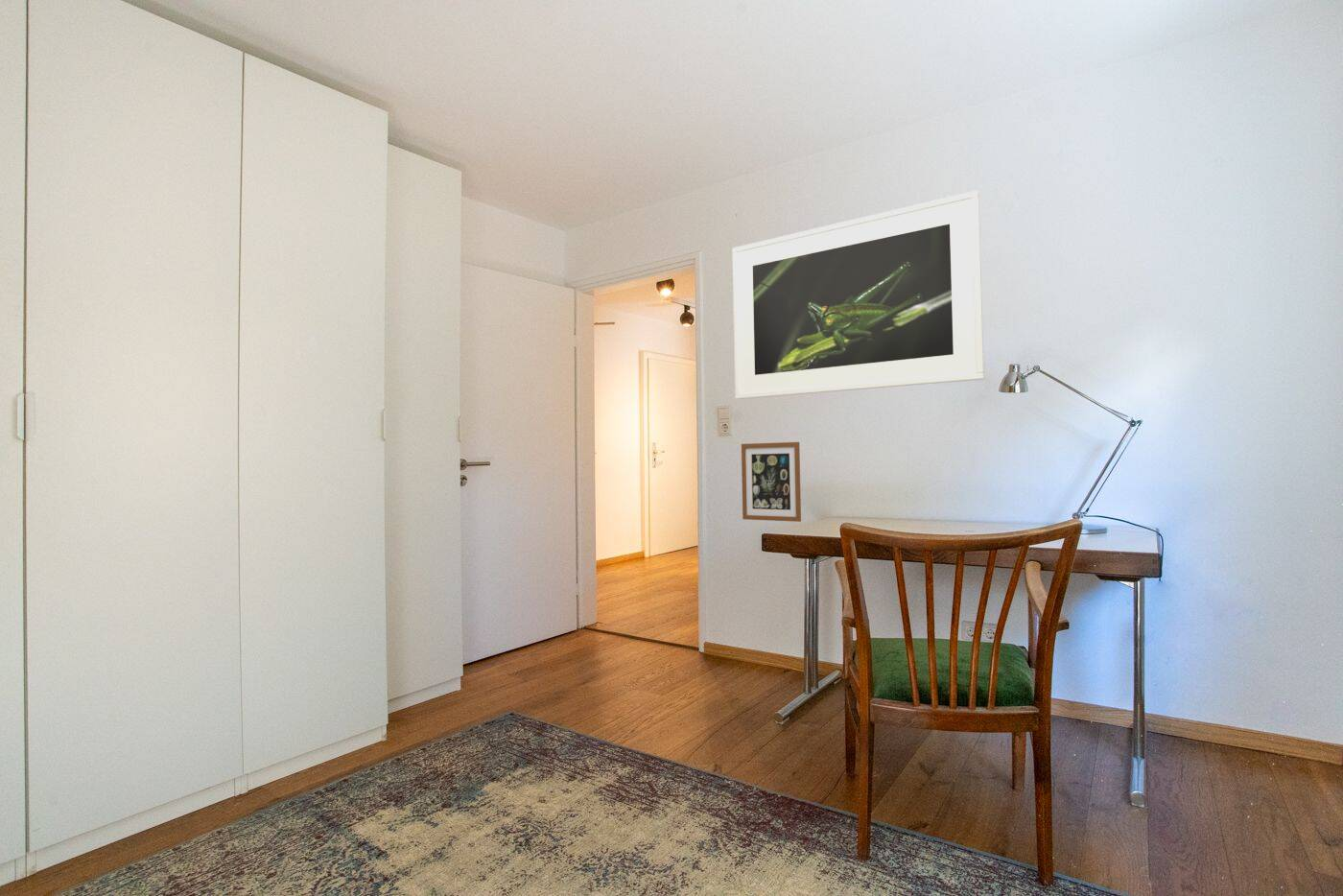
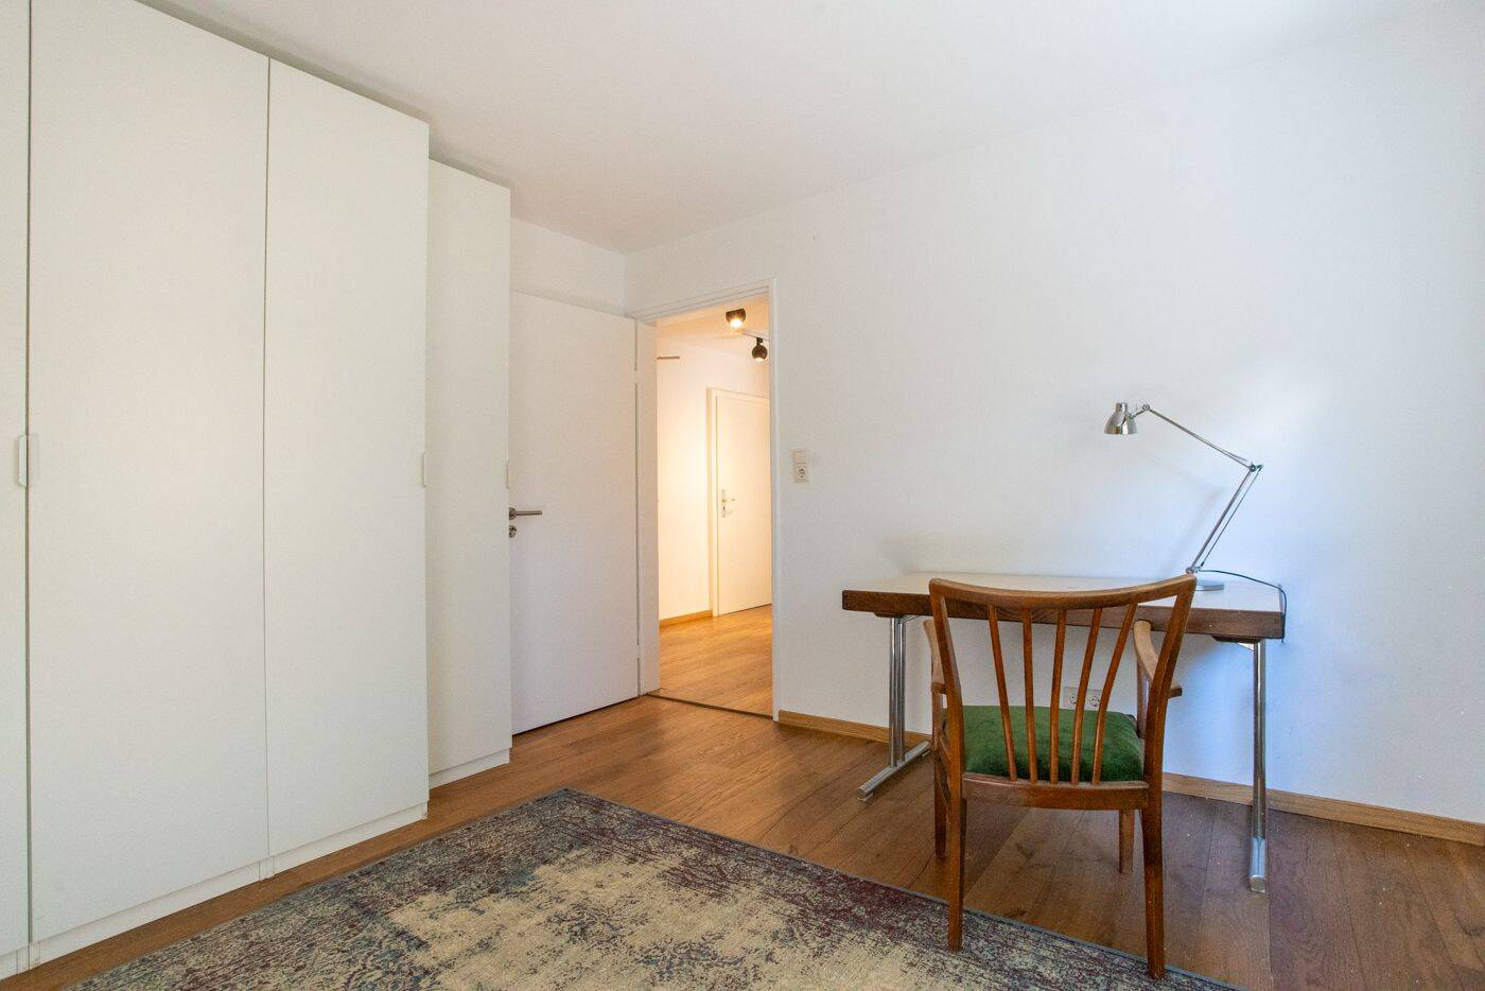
- wall art [741,441,802,523]
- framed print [731,189,985,400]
